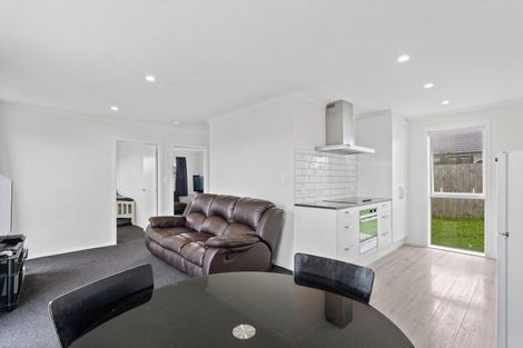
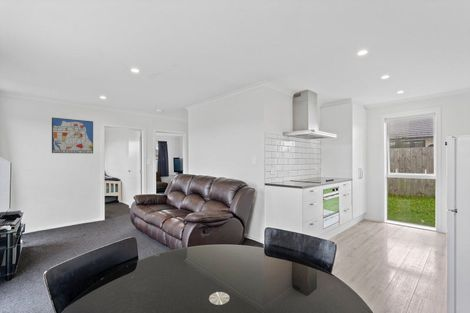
+ wall art [51,117,94,154]
